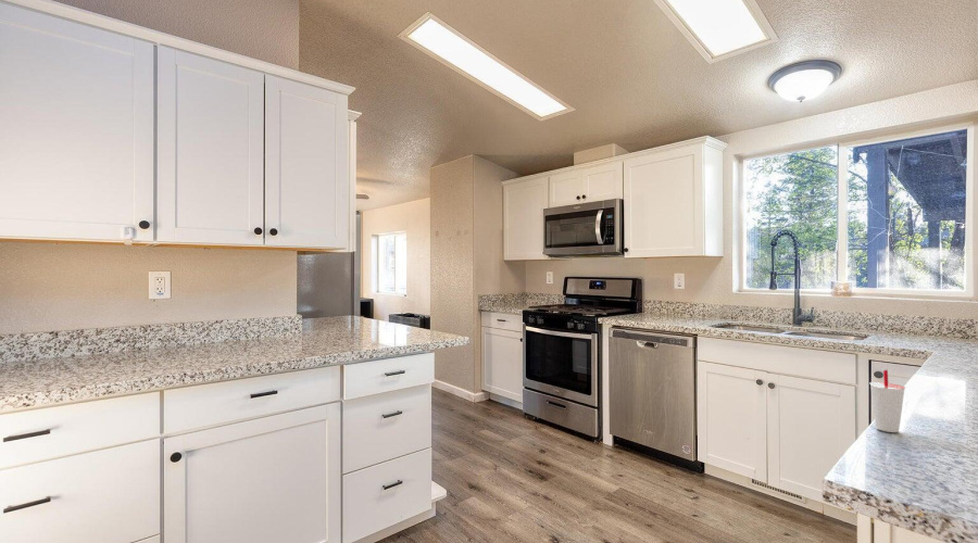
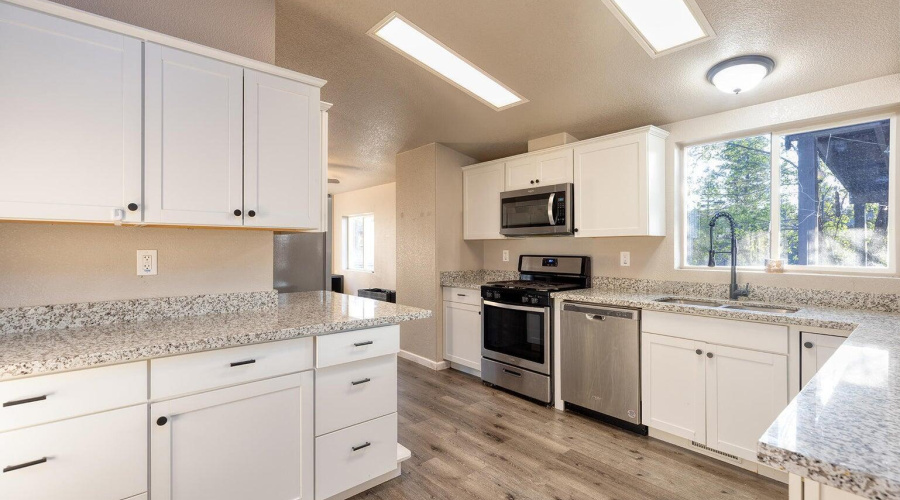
- cup [869,369,906,433]
